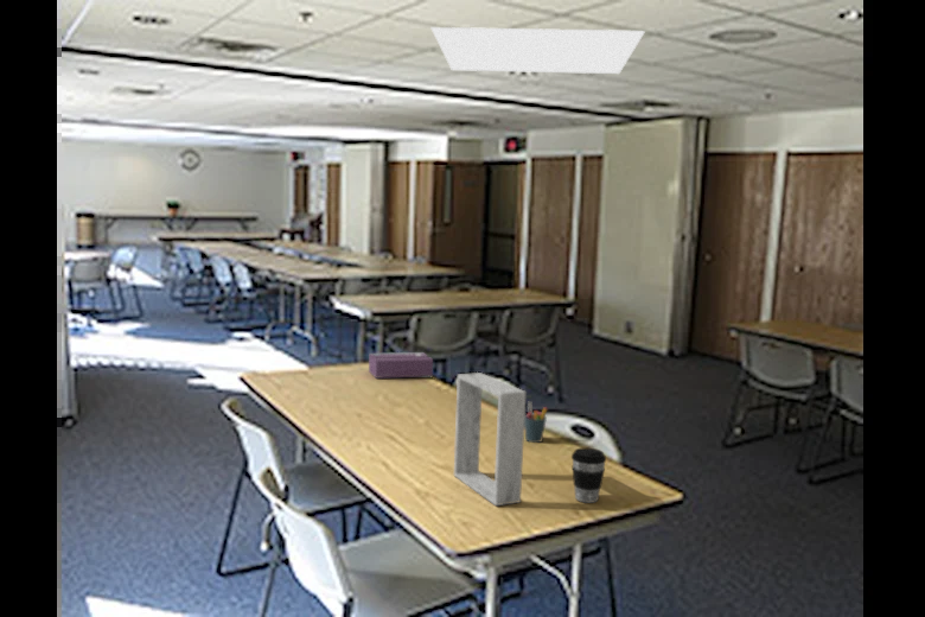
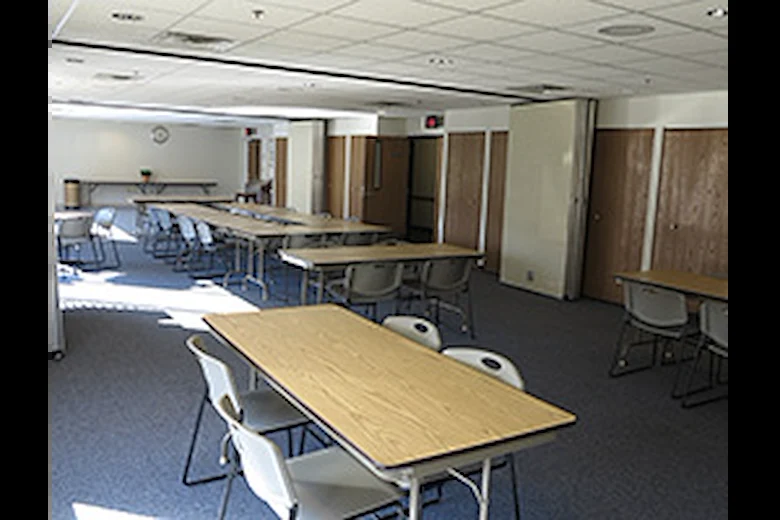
- tissue box [368,351,434,380]
- coffee cup [570,446,607,504]
- light panel [429,26,646,75]
- pen holder [524,400,549,444]
- picture frame [453,371,527,507]
